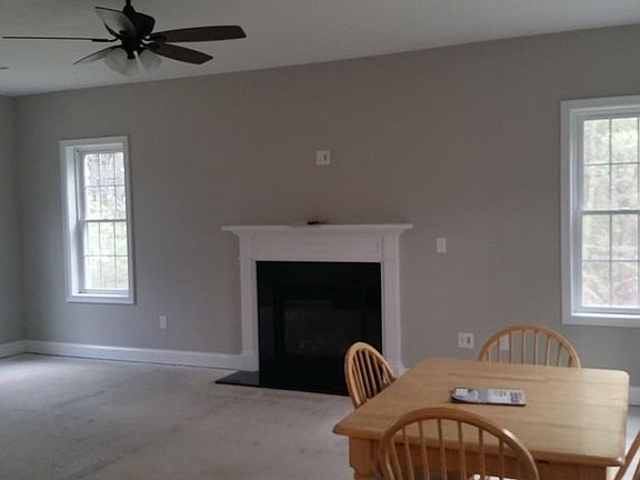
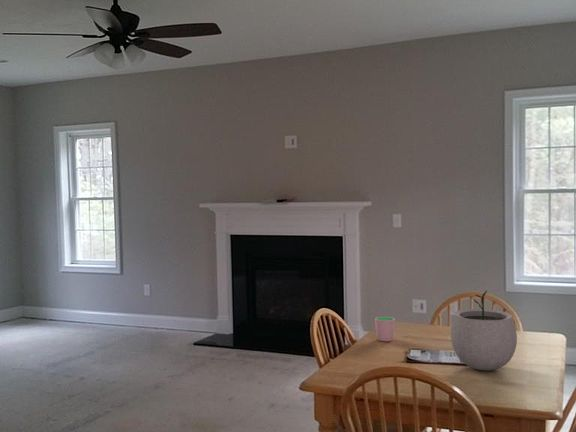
+ cup [374,316,396,342]
+ plant pot [450,289,518,371]
